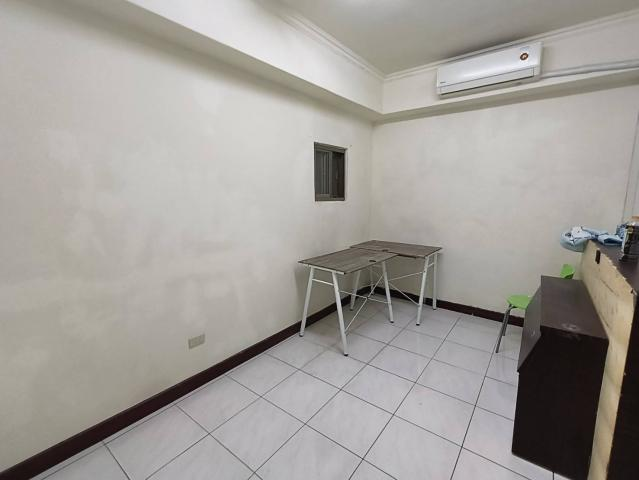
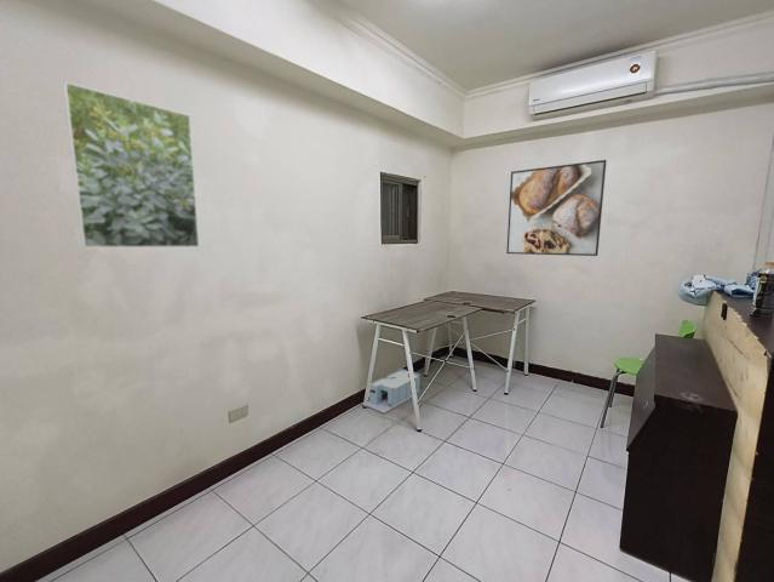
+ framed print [505,159,608,257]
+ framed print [62,81,200,249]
+ storage bin [361,367,422,415]
